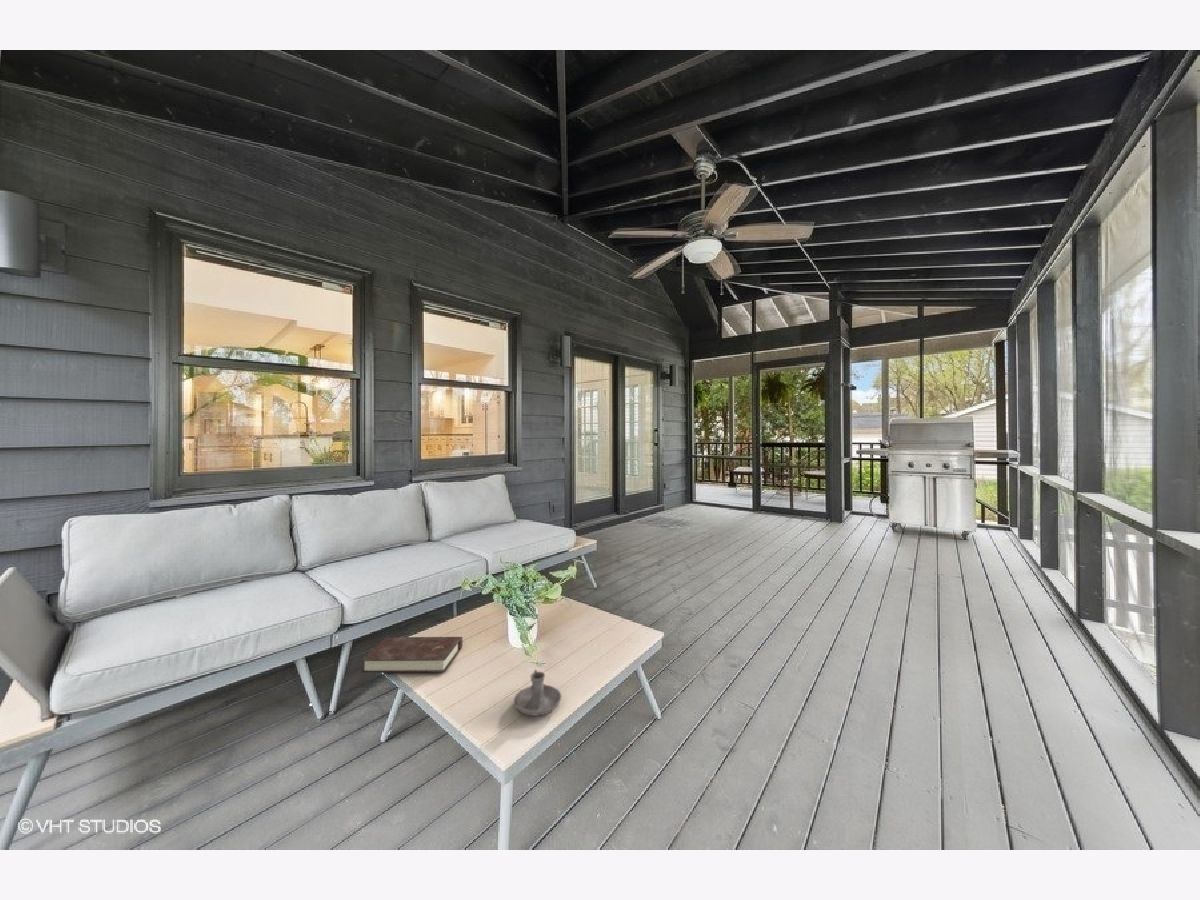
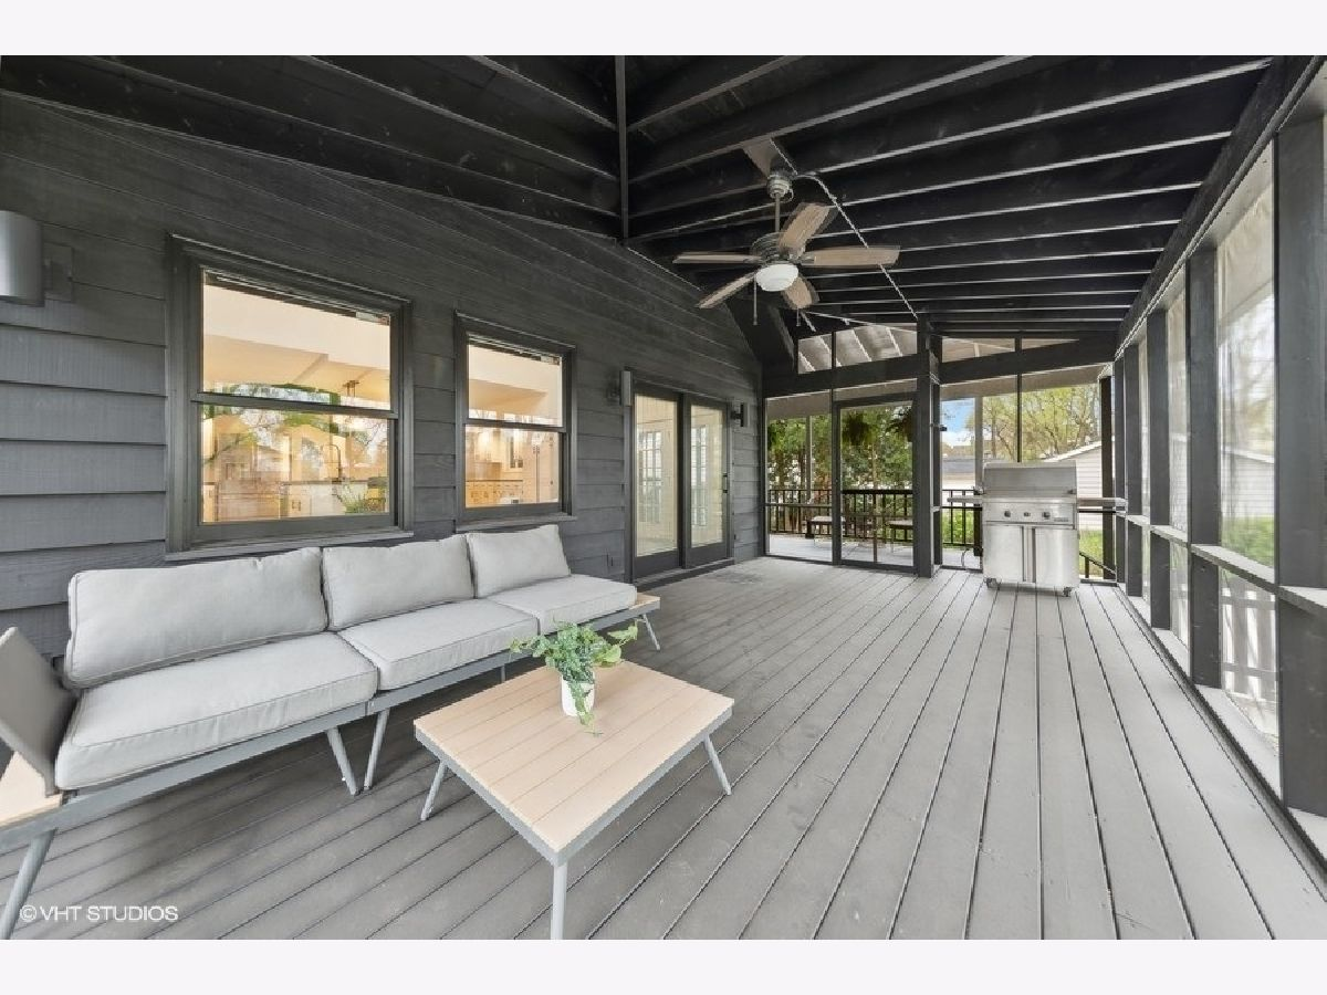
- candle holder [513,669,562,717]
- book [360,636,463,674]
